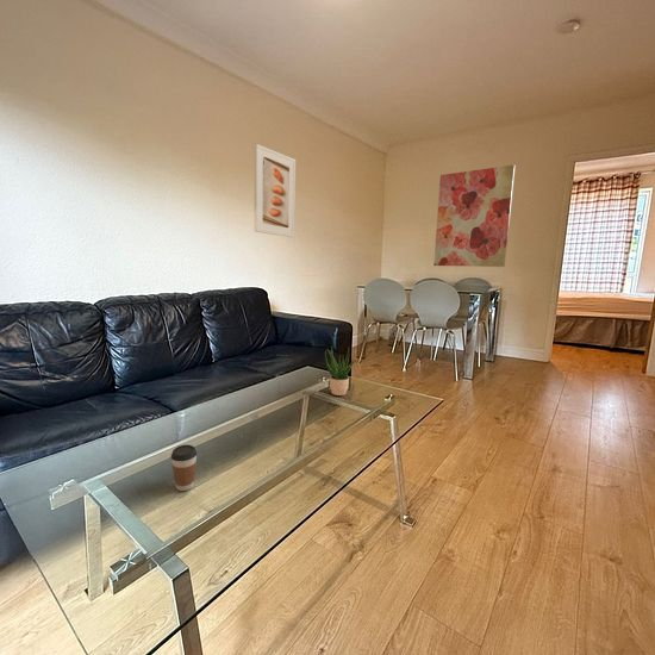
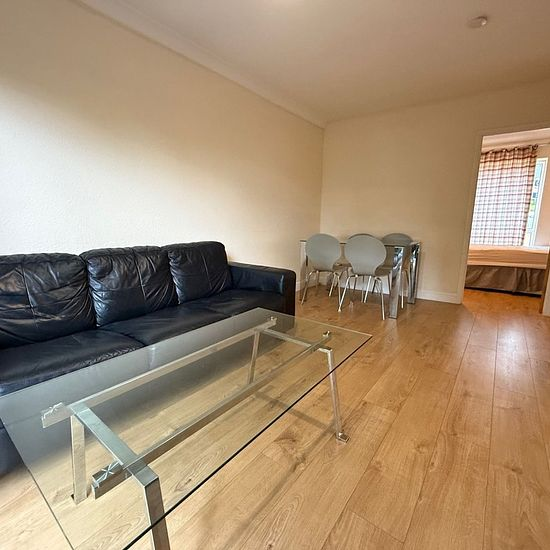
- coffee cup [169,444,198,492]
- wall art [432,164,517,268]
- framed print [254,143,297,238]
- potted plant [324,345,356,397]
